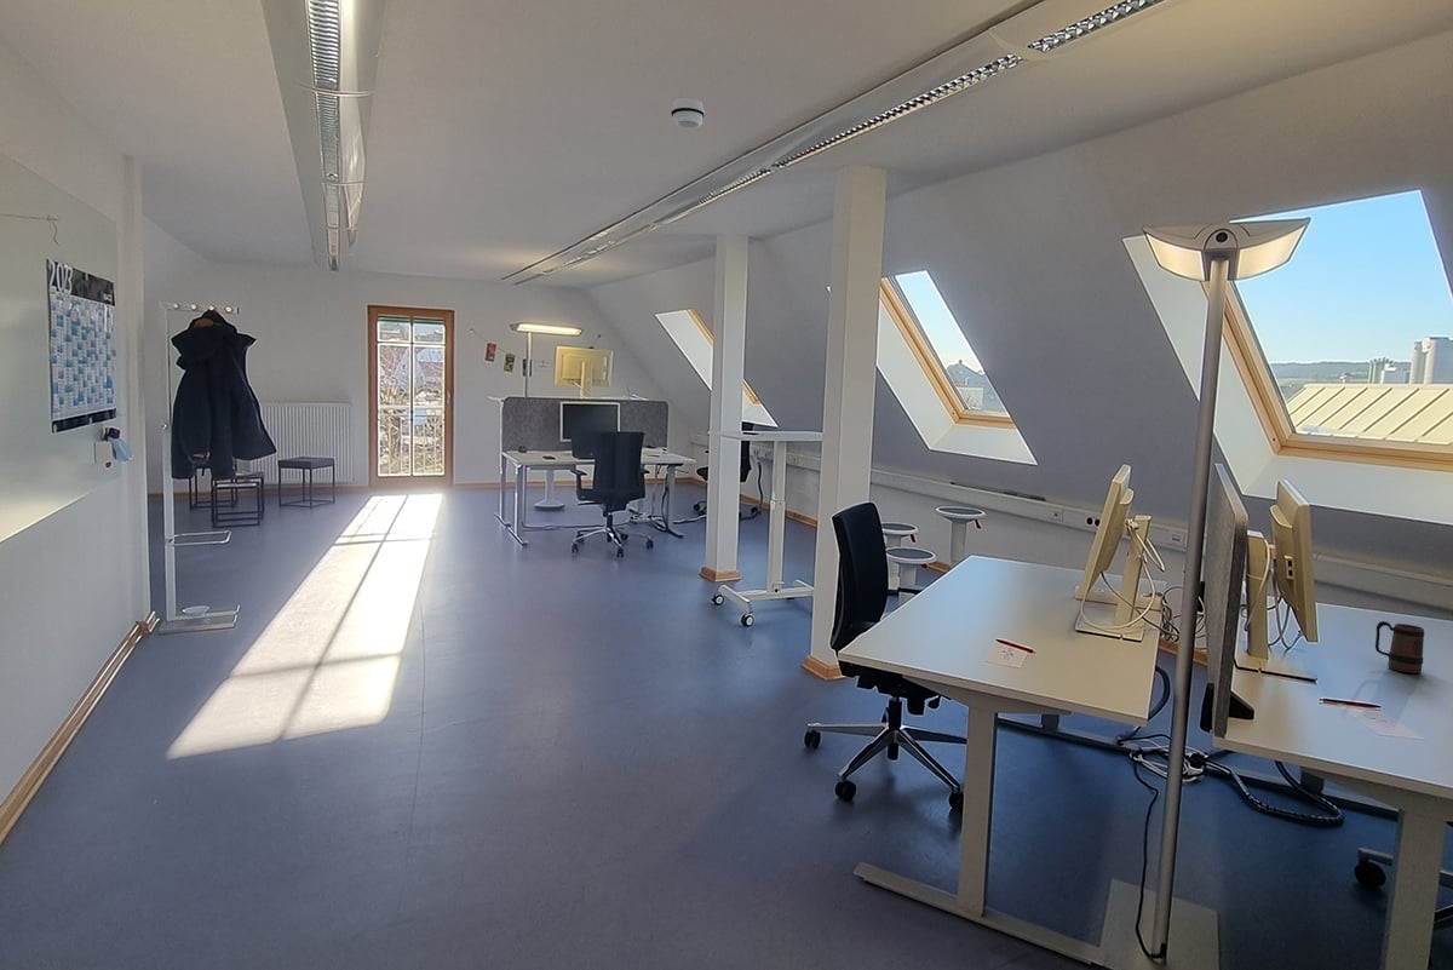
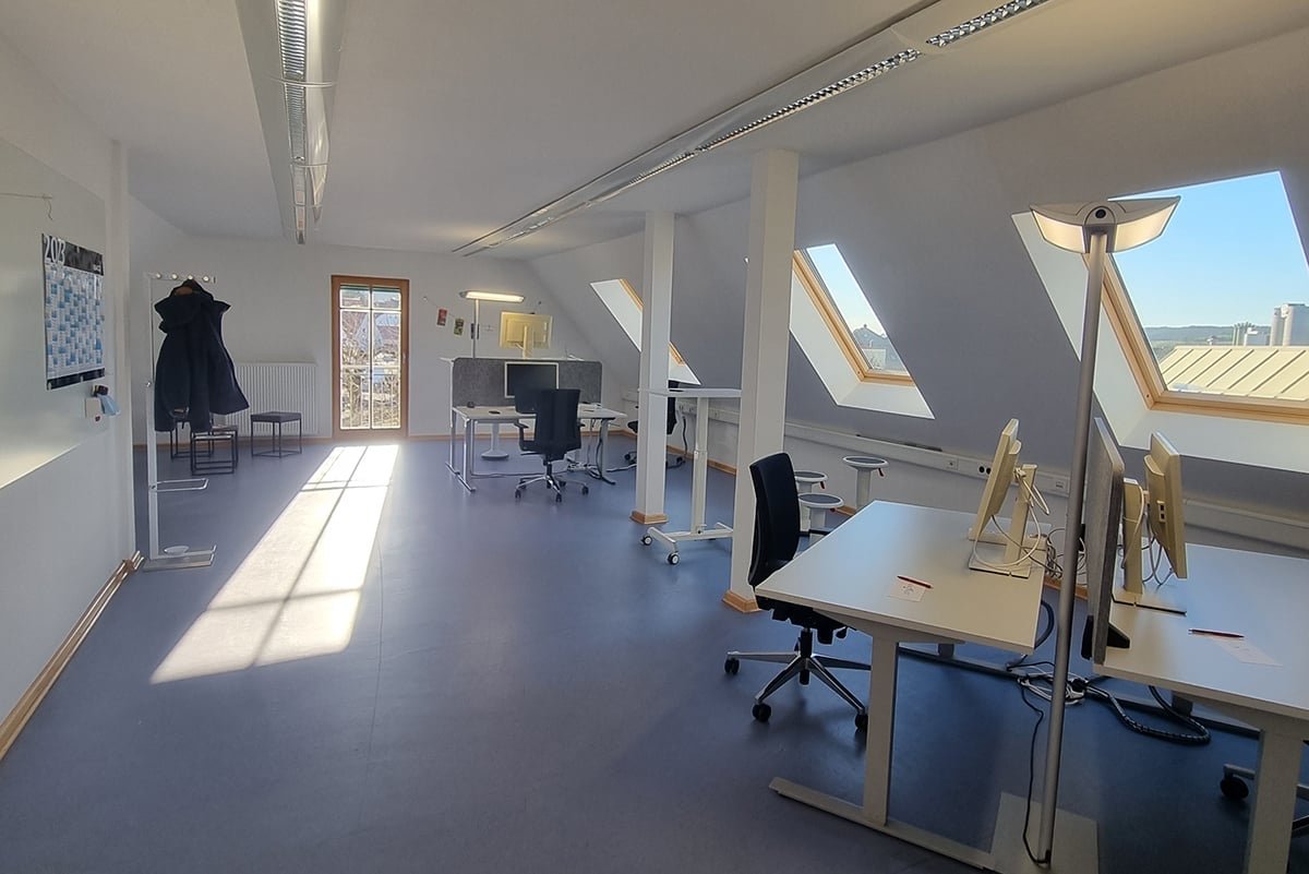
- smoke detector [670,97,706,130]
- mug [1374,620,1425,675]
